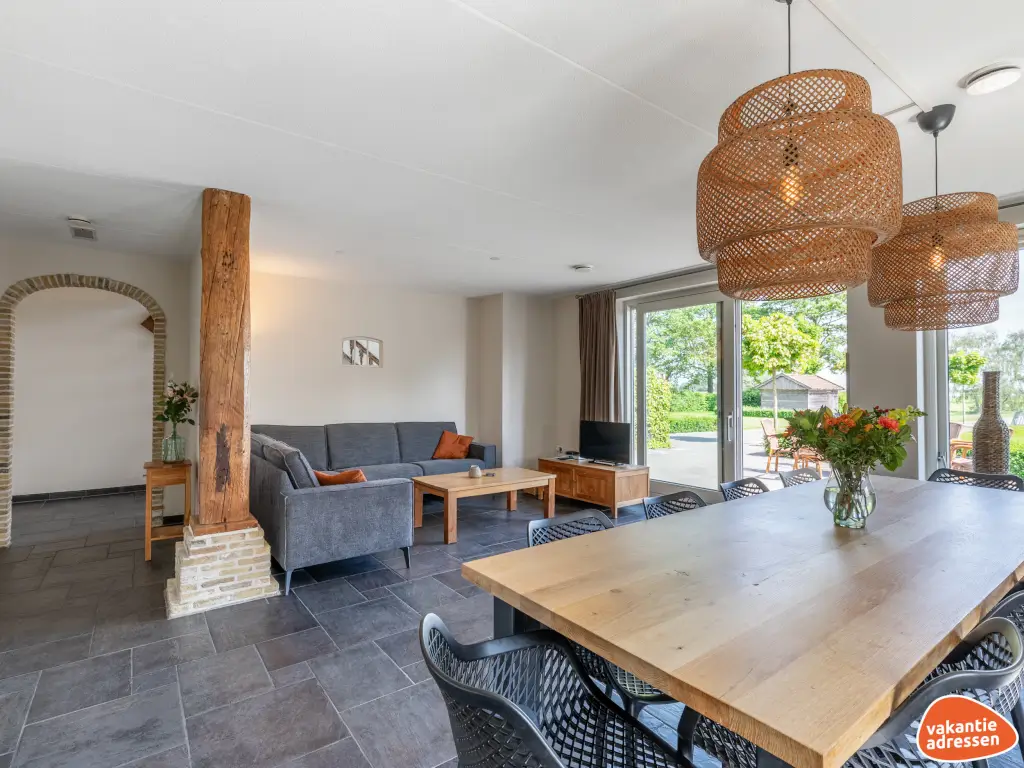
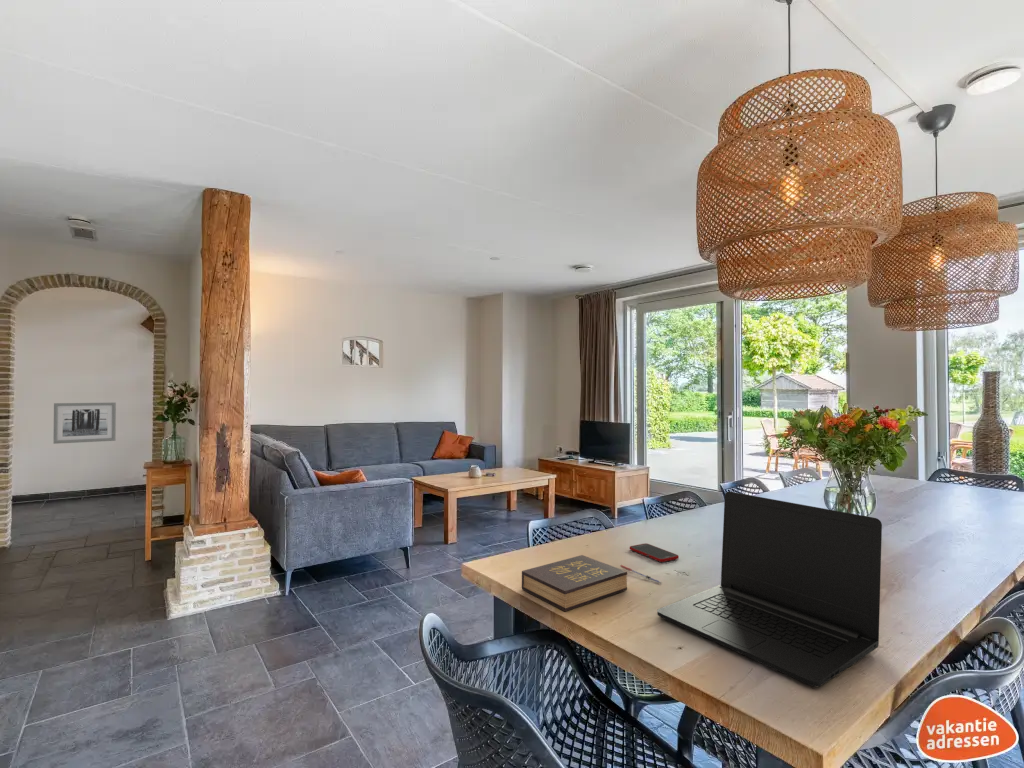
+ wall art [52,402,117,445]
+ pen [619,564,663,584]
+ laptop [656,491,883,688]
+ hardback book [521,554,628,612]
+ cell phone [629,542,680,563]
